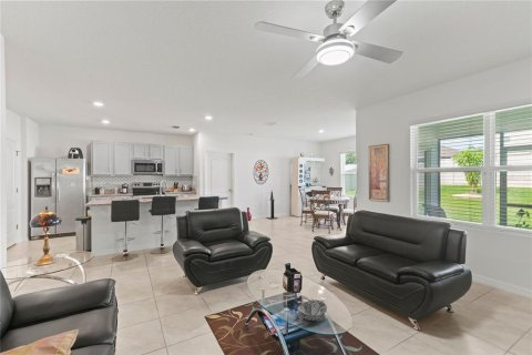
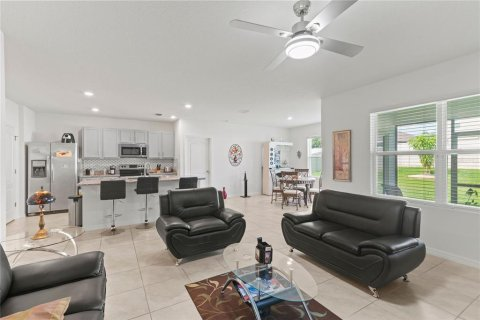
- decorative bowl [296,298,328,322]
